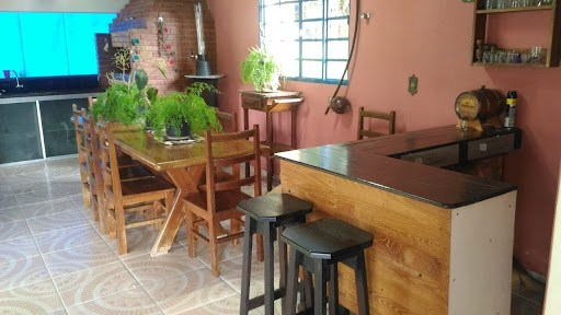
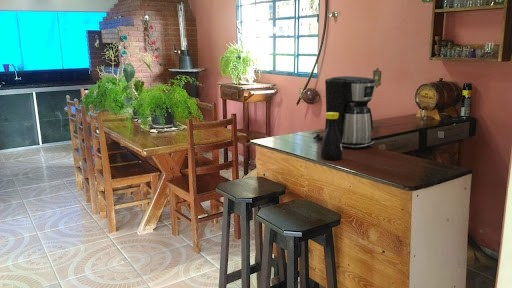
+ bottle [320,112,344,161]
+ coffee maker [312,75,376,150]
